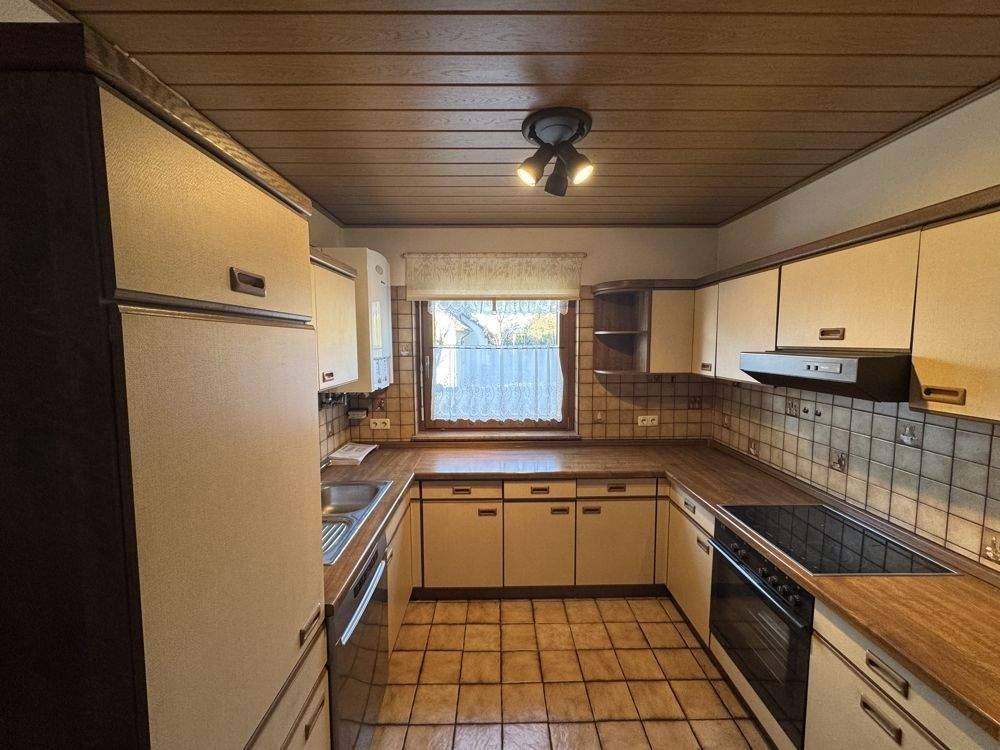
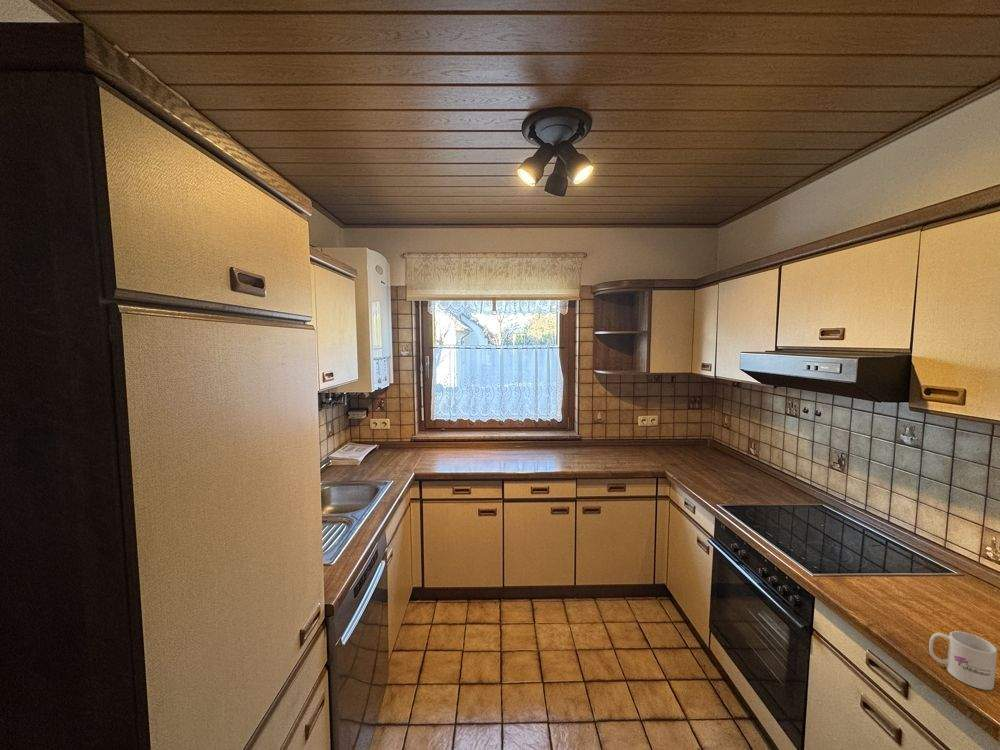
+ mug [928,630,998,691]
